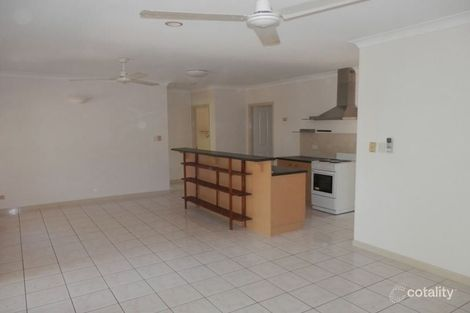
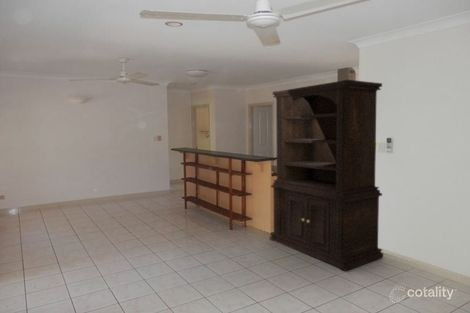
+ hutch [269,79,384,272]
